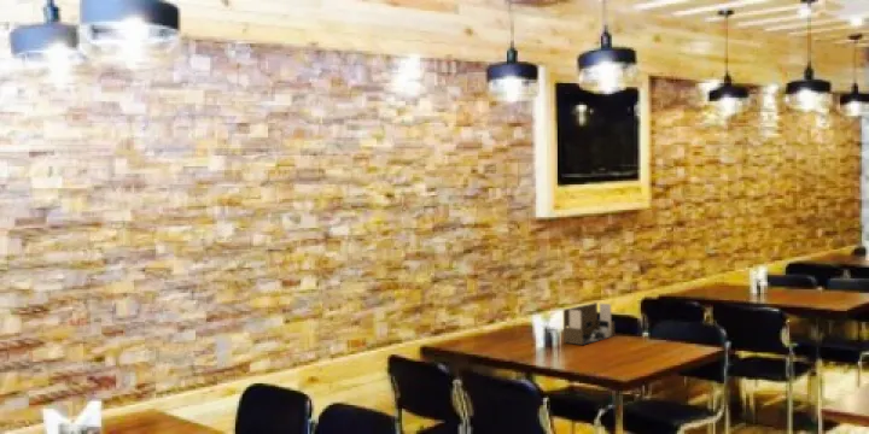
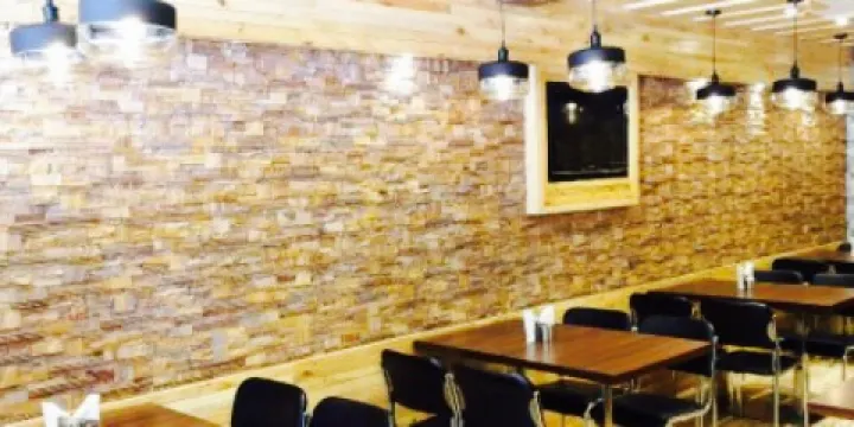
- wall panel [562,301,616,346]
